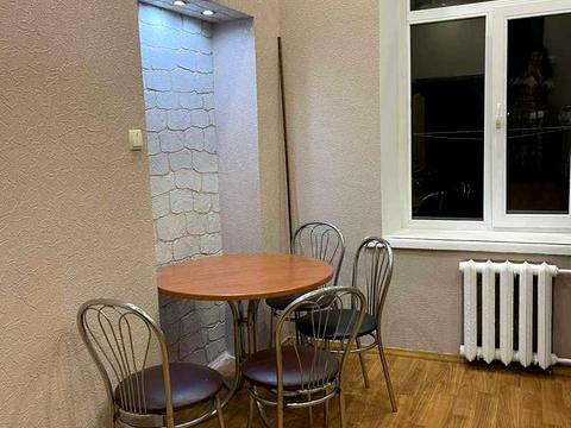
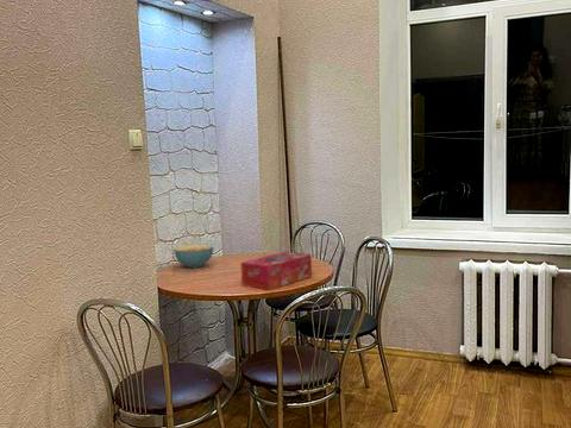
+ cereal bowl [172,244,214,269]
+ tissue box [240,251,313,291]
